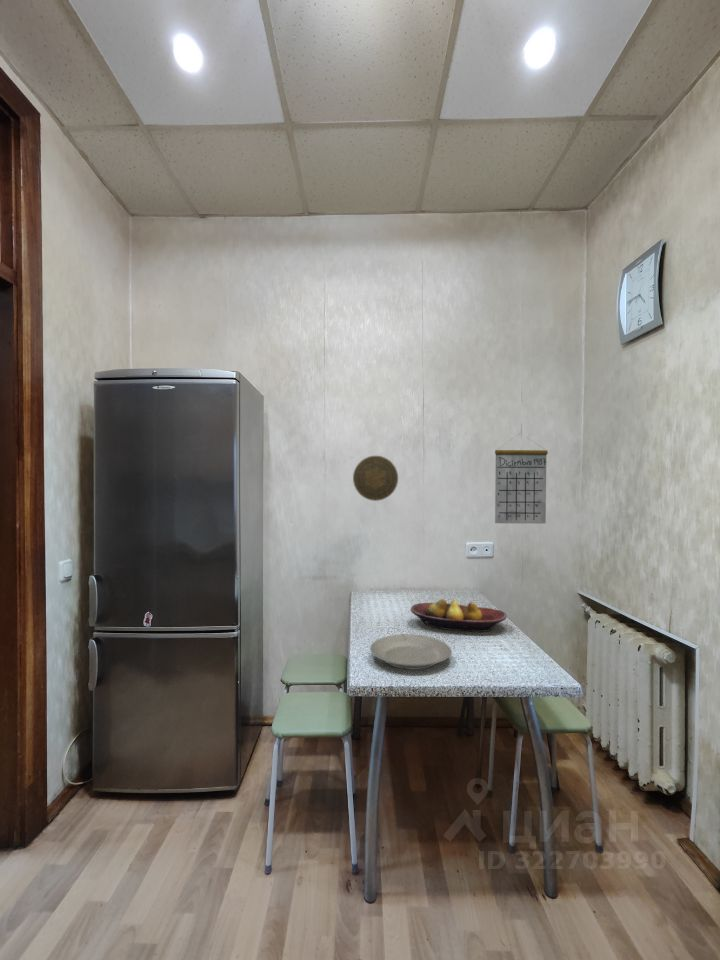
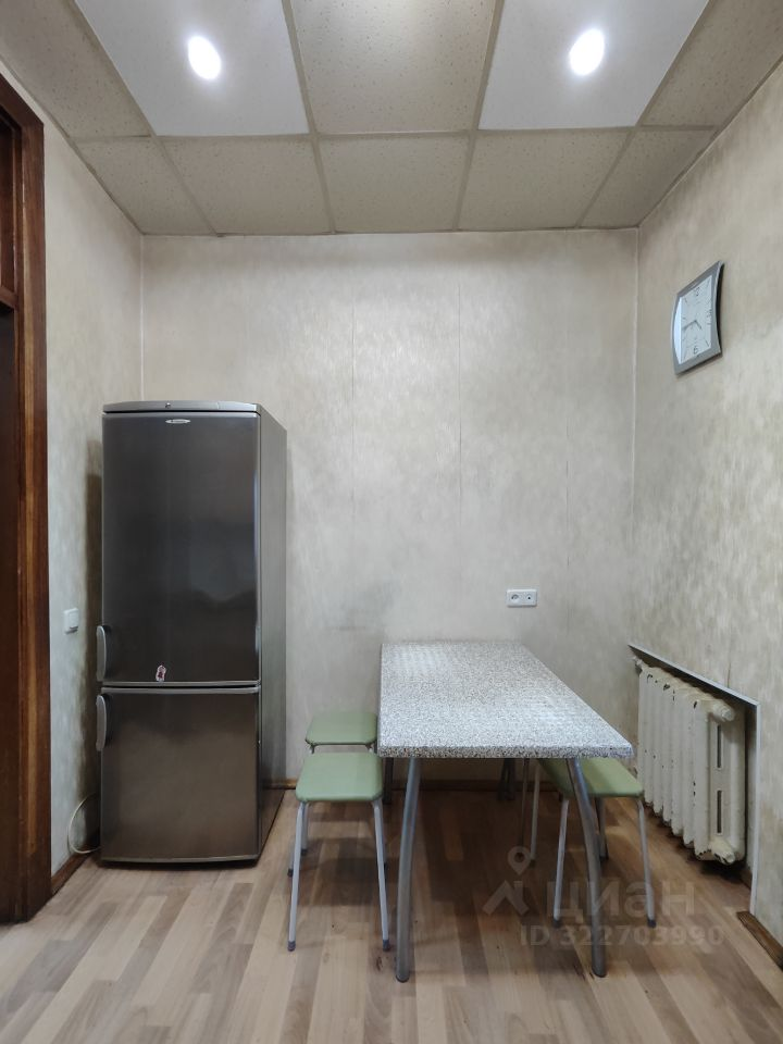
- decorative plate [352,455,399,502]
- calendar [494,433,549,525]
- plate [369,634,453,671]
- fruit bowl [409,598,508,633]
